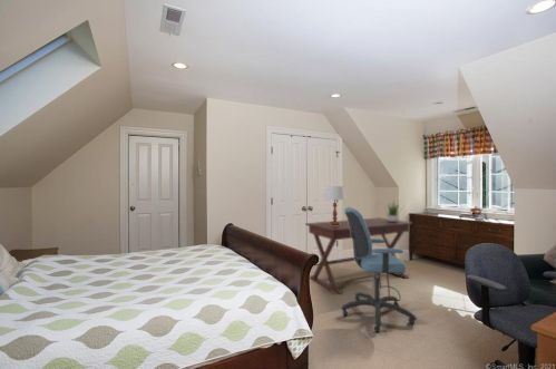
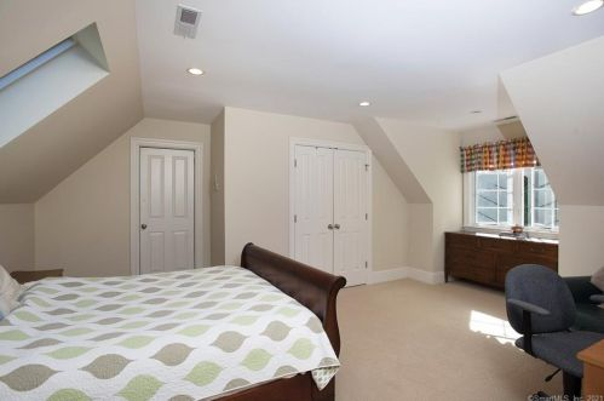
- office chair [340,206,418,333]
- potted plant [382,200,404,222]
- desk [304,216,414,295]
- table lamp [323,185,347,225]
